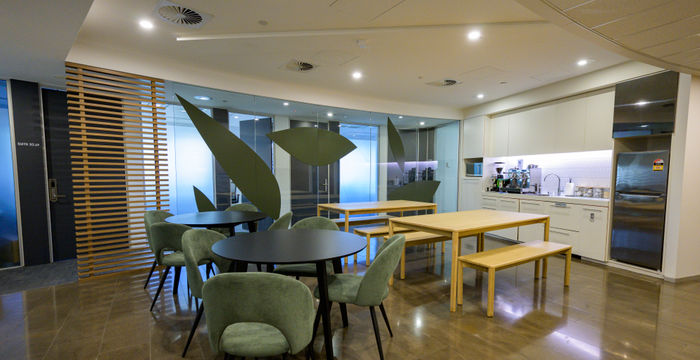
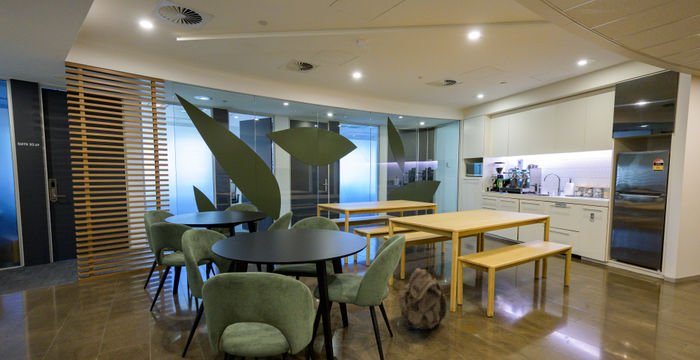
+ backpack [398,267,447,331]
